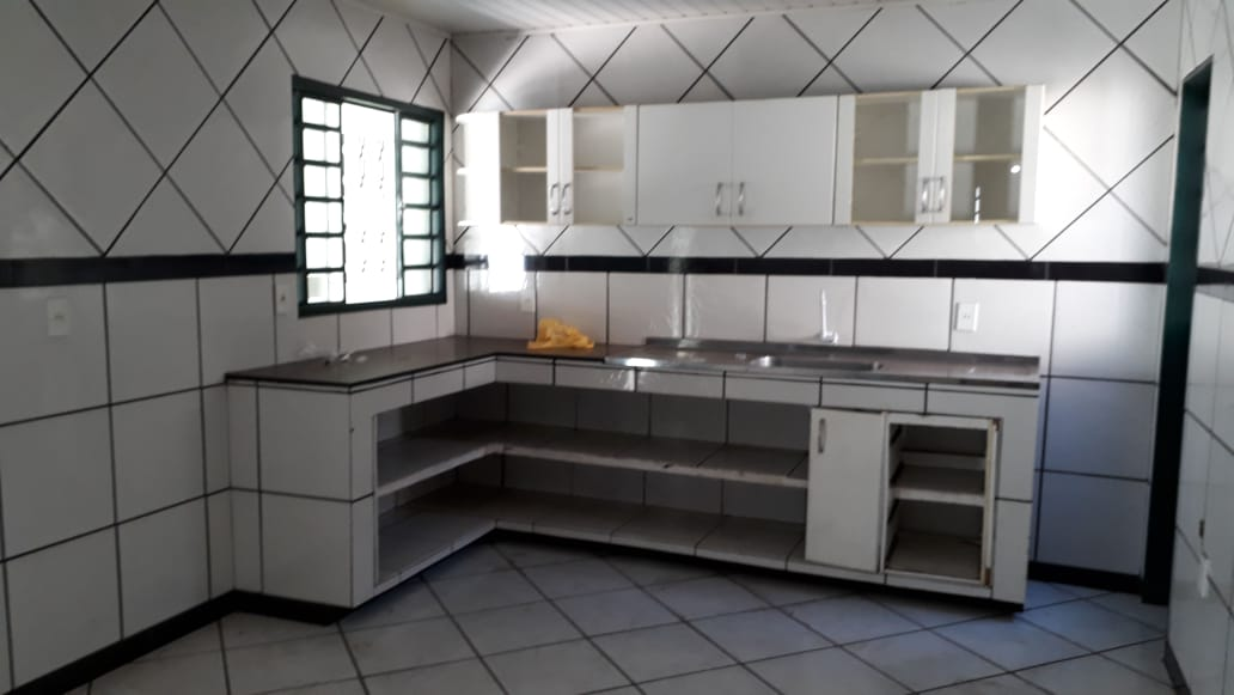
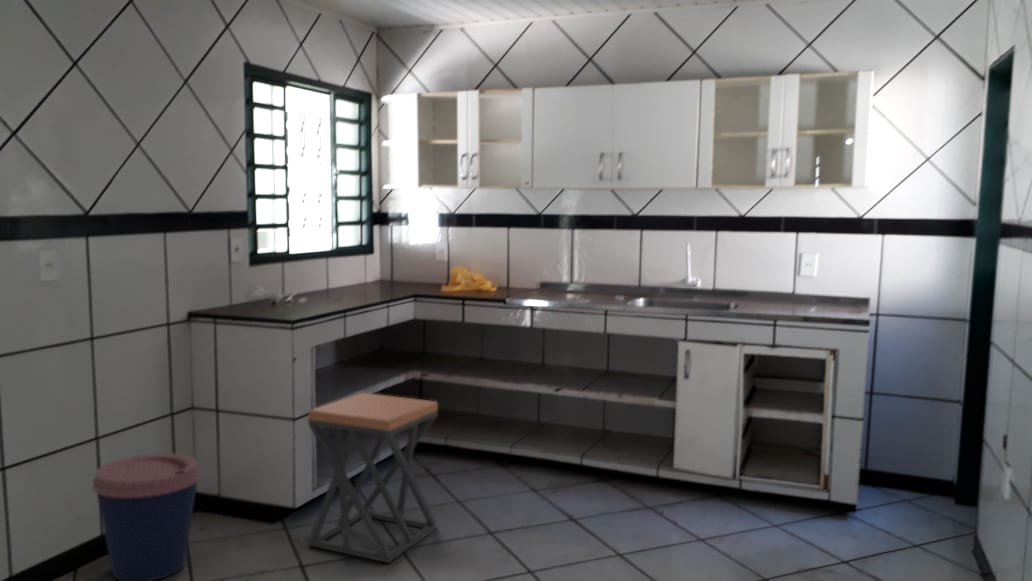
+ coffee cup [91,452,202,581]
+ stool [307,392,439,564]
